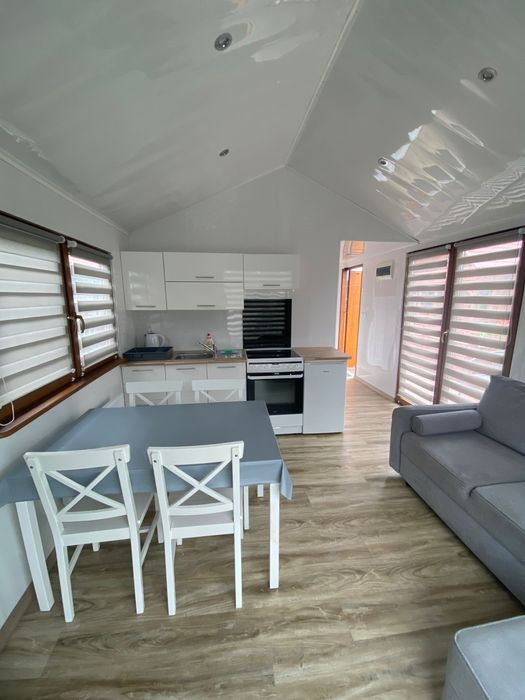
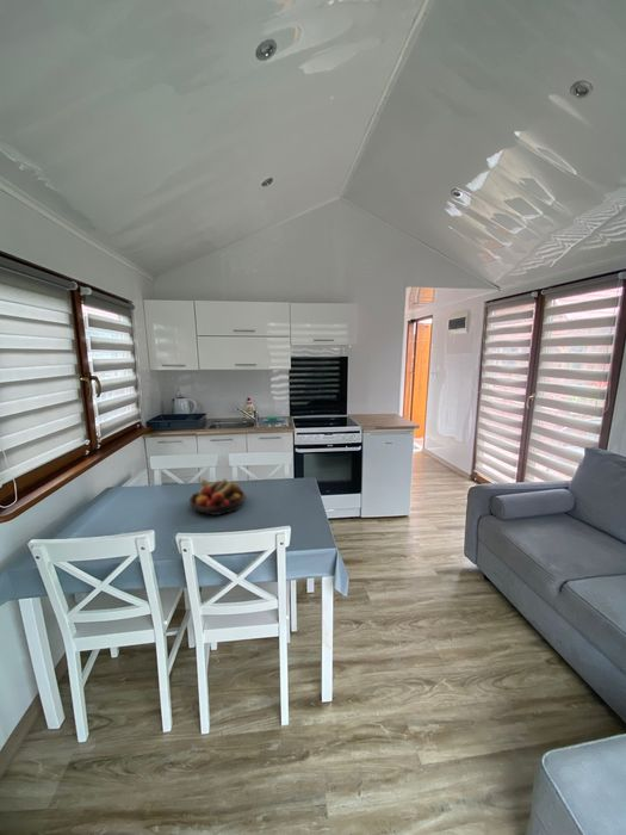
+ fruit bowl [188,478,247,517]
